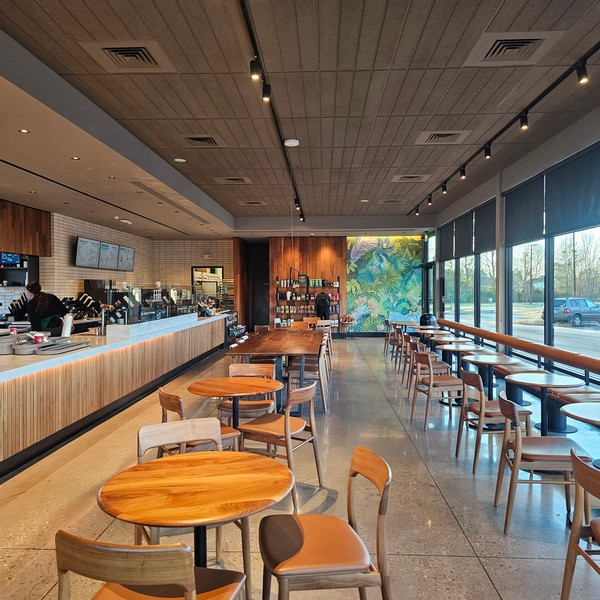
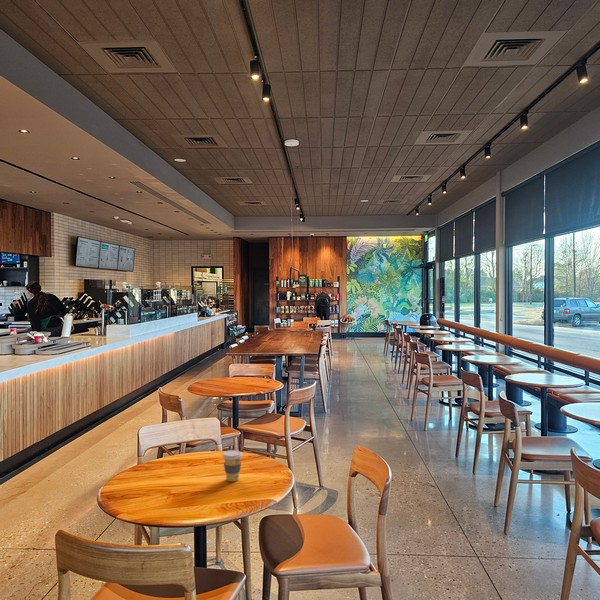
+ coffee cup [221,449,243,483]
